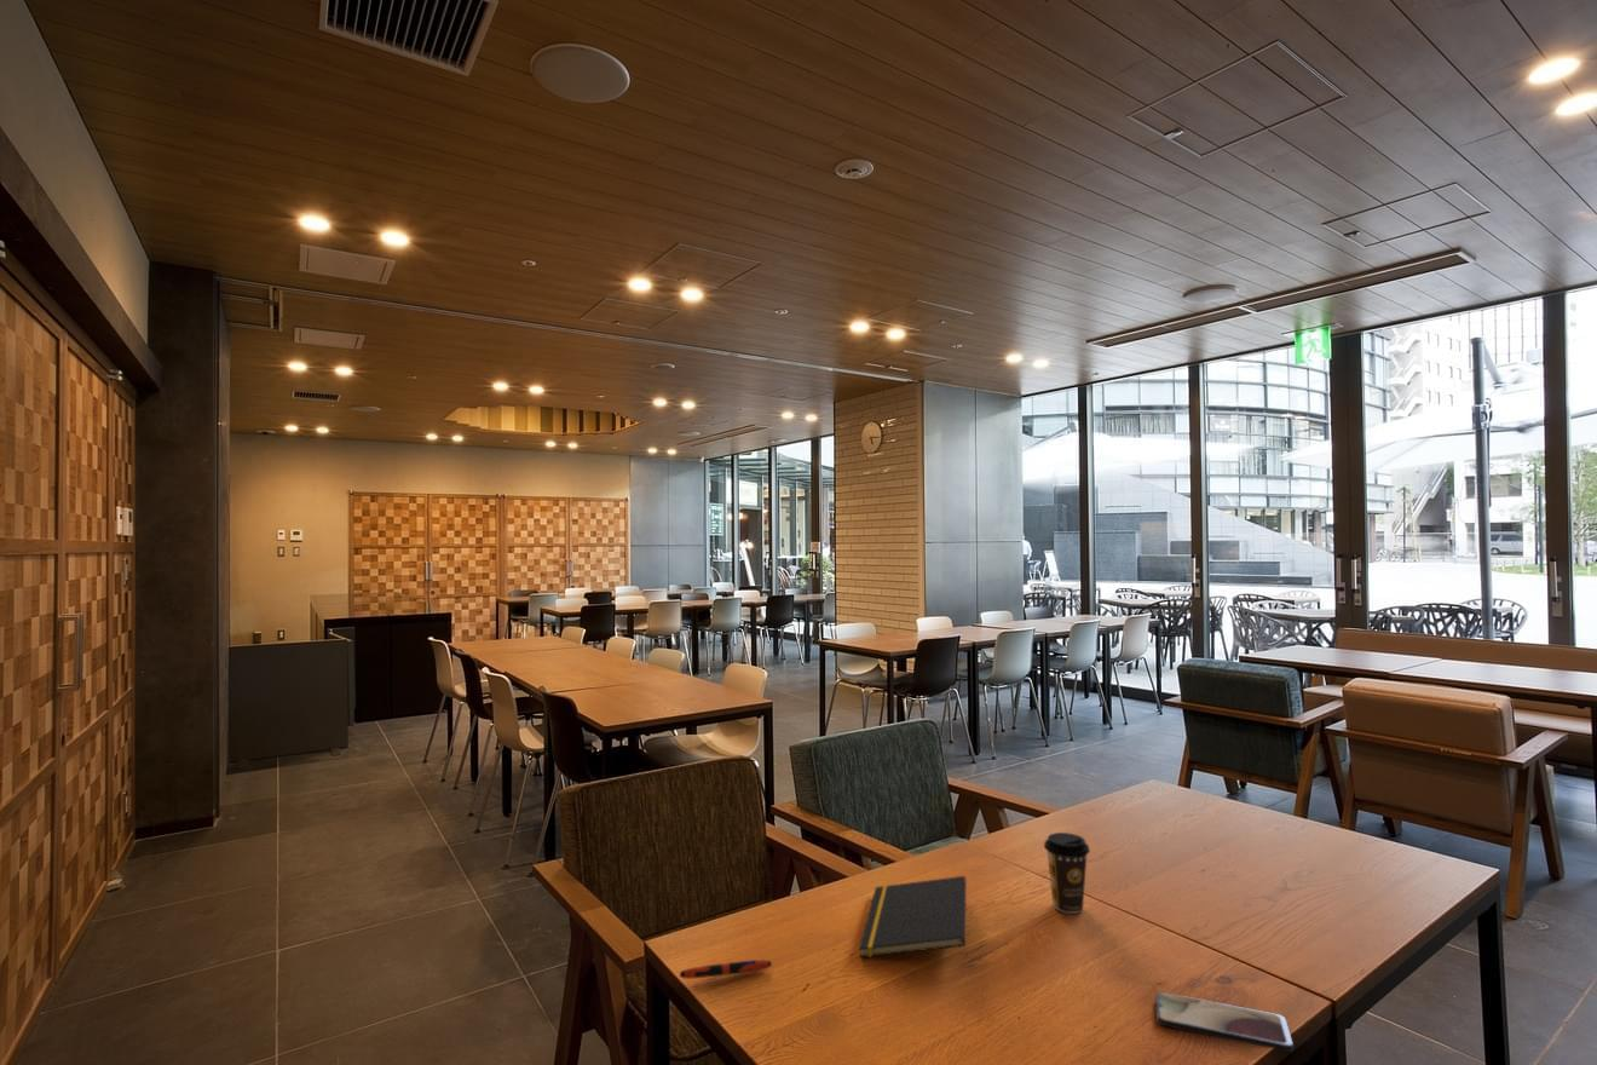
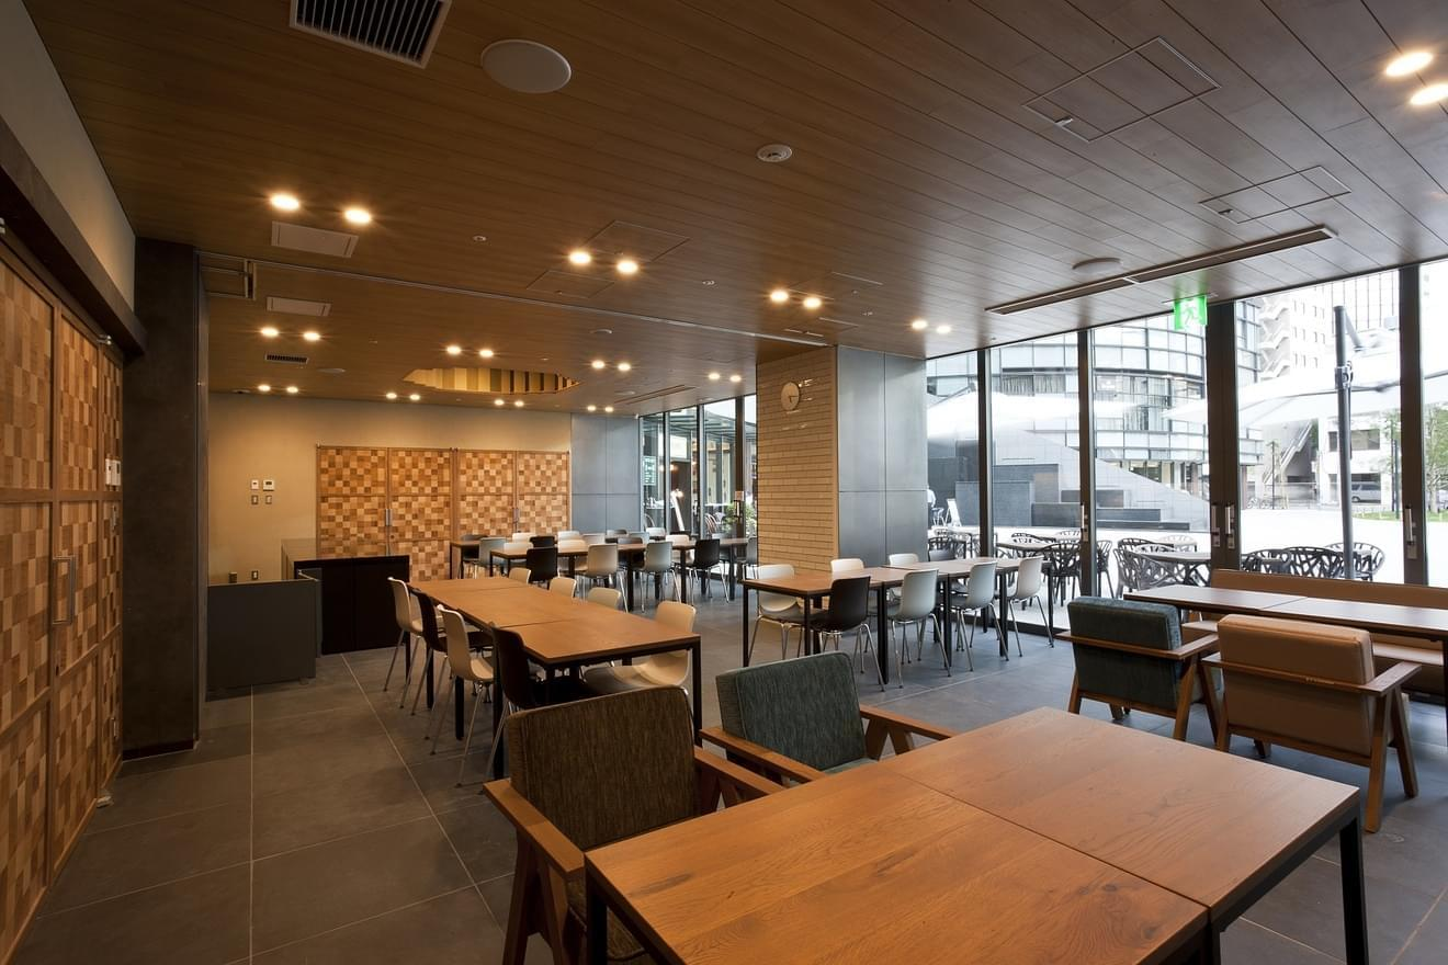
- pen [679,958,773,980]
- smartphone [1155,991,1295,1053]
- coffee cup [1043,831,1091,915]
- notepad [858,875,968,958]
